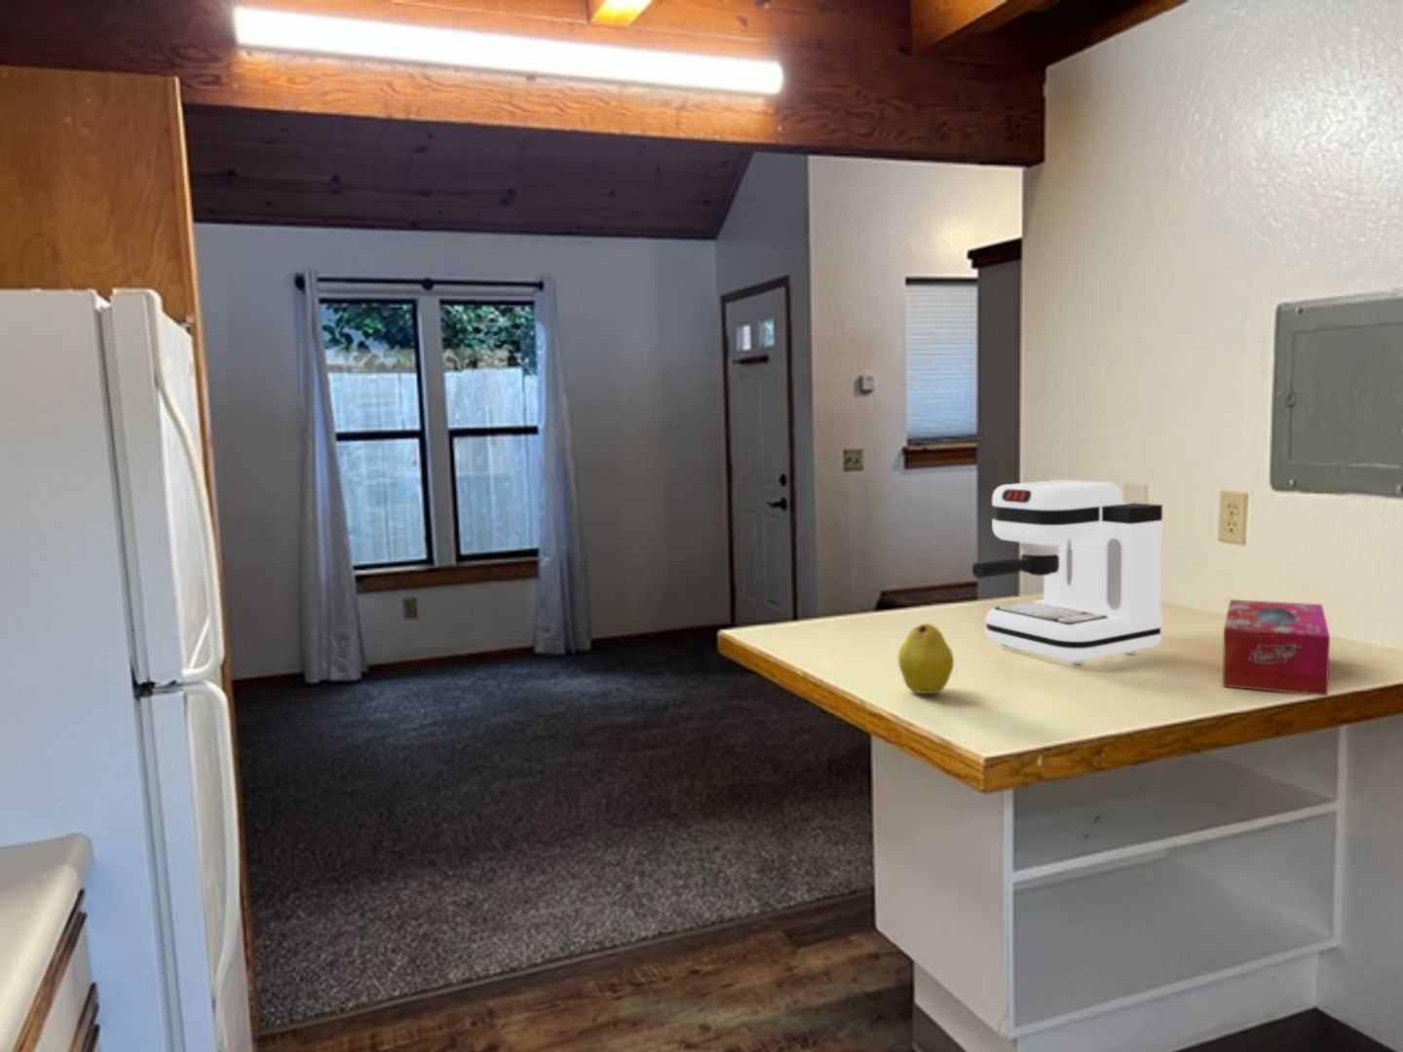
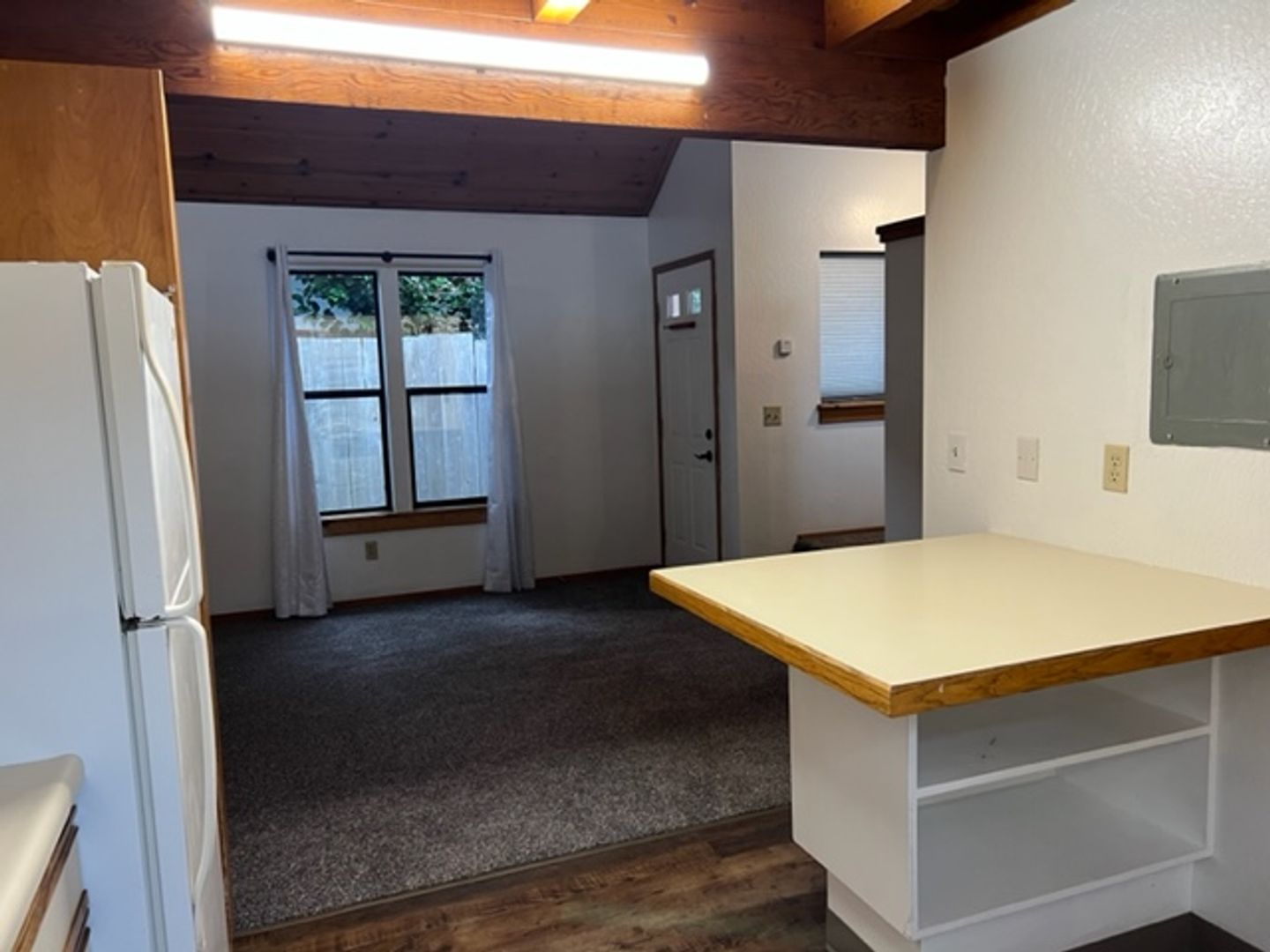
- tissue box [1222,599,1331,696]
- fruit [897,622,954,694]
- coffee maker [971,480,1163,665]
